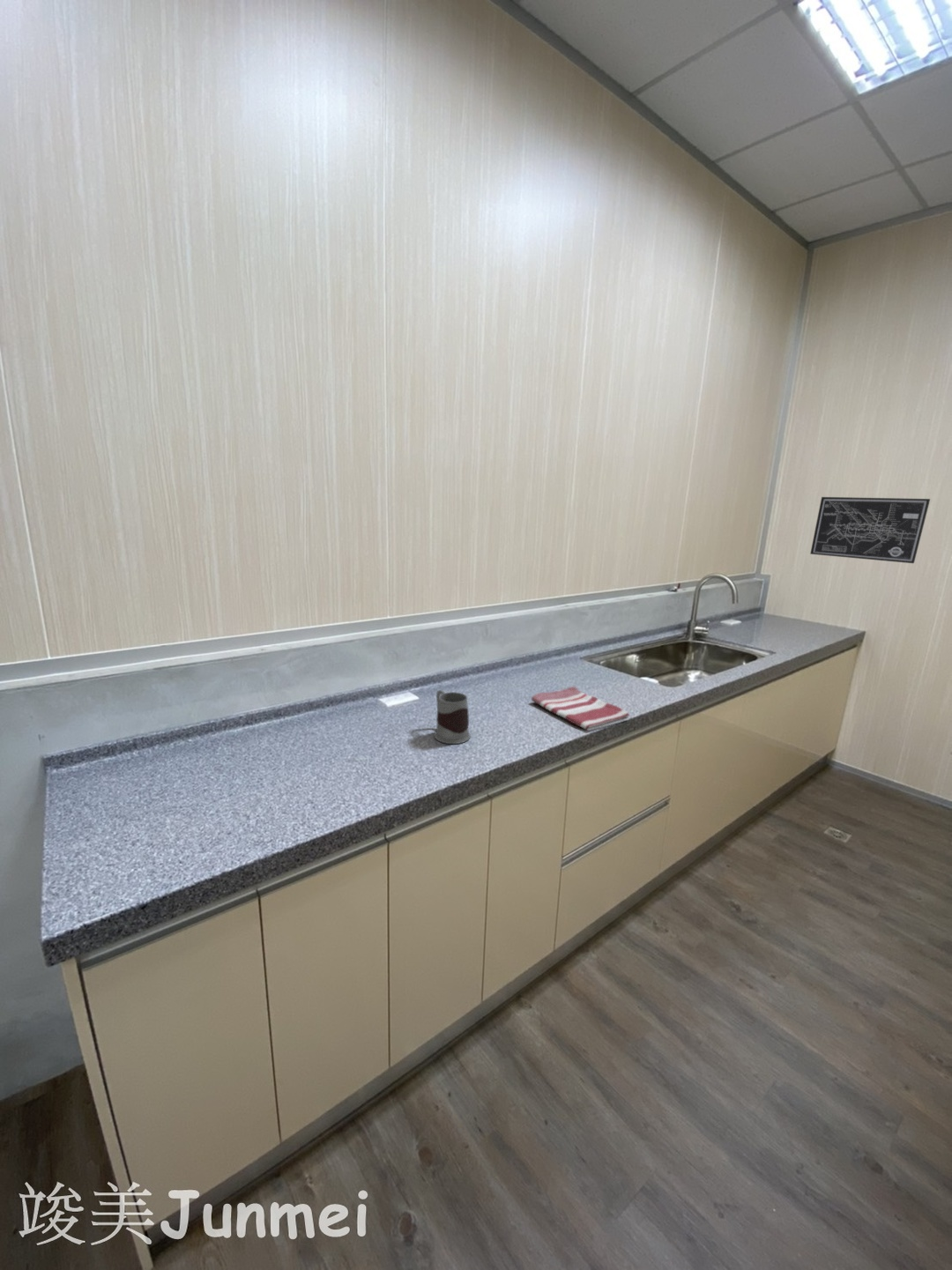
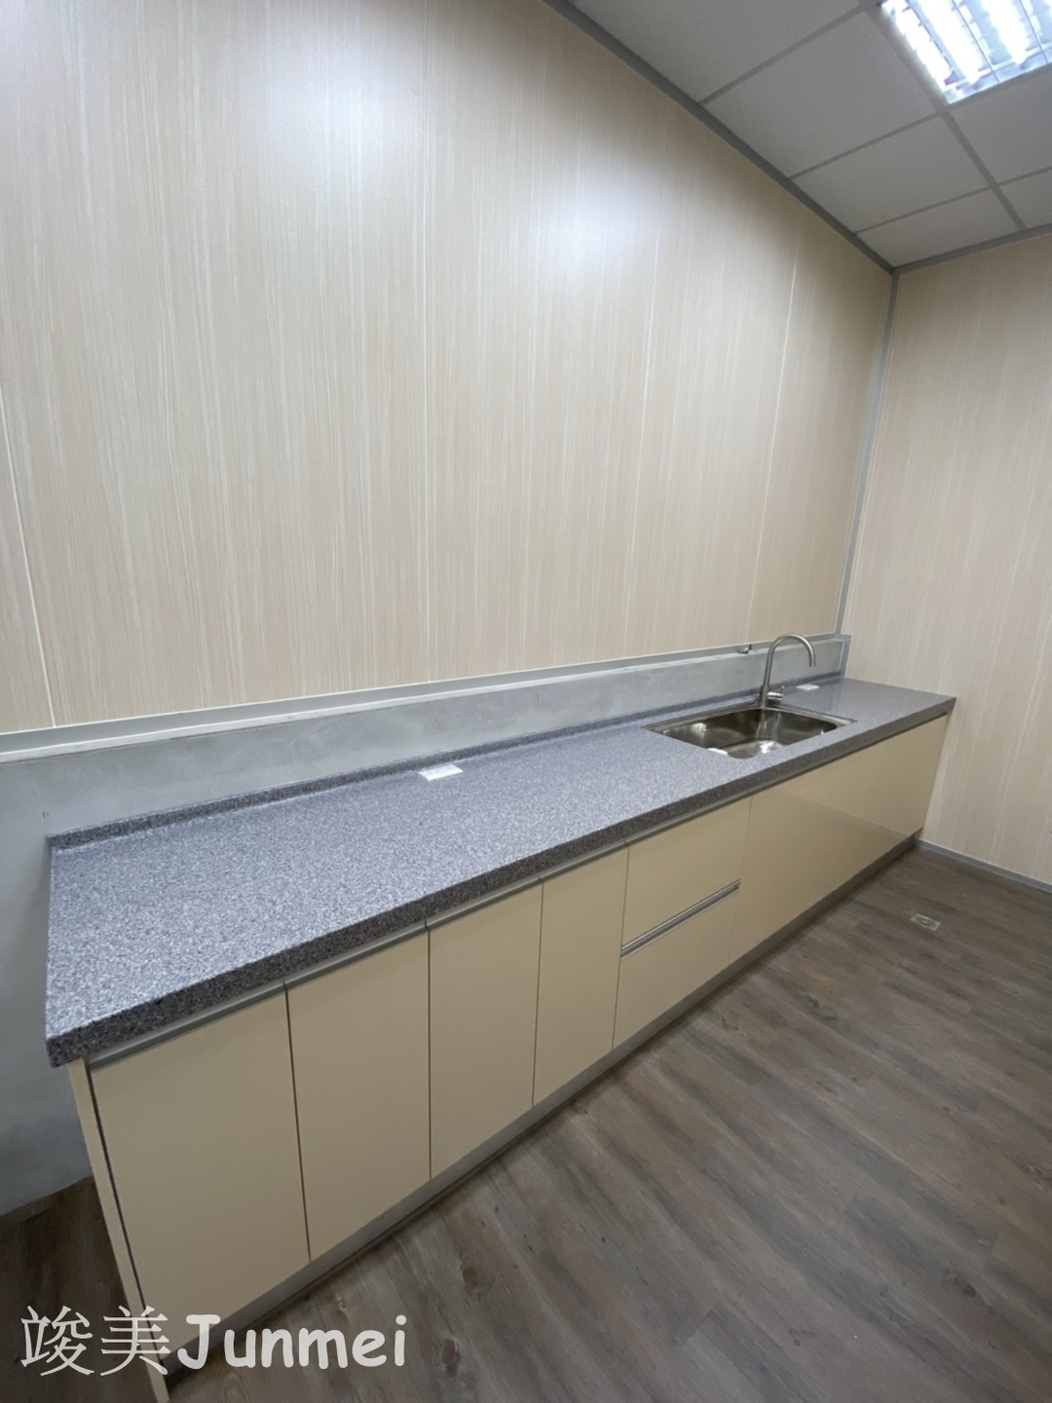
- wall art [809,496,931,564]
- dish towel [531,686,630,732]
- mug [434,689,472,745]
